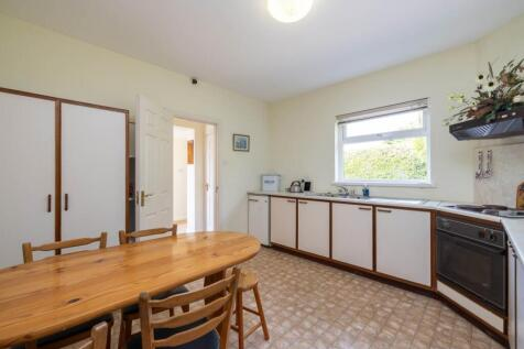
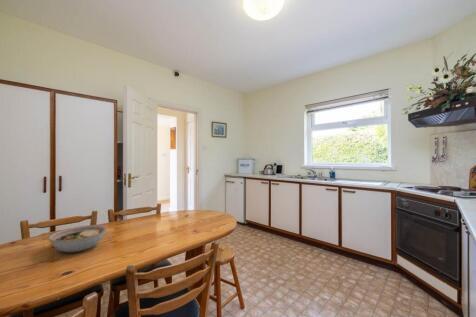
+ bowl [48,224,108,253]
